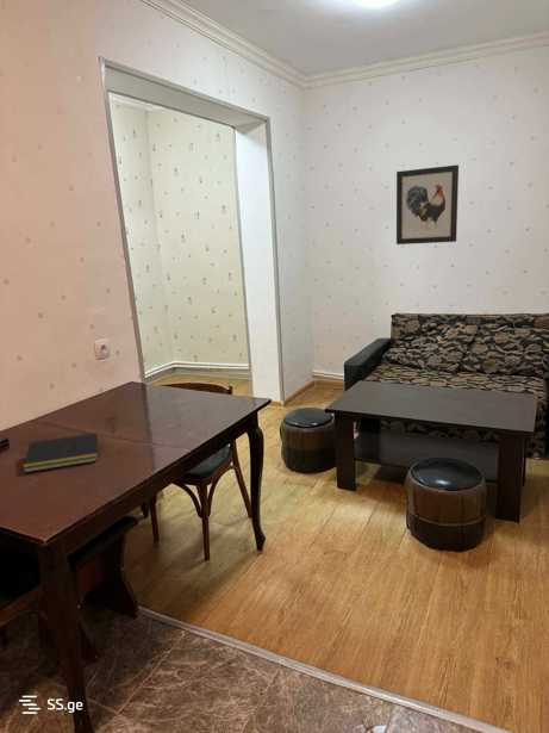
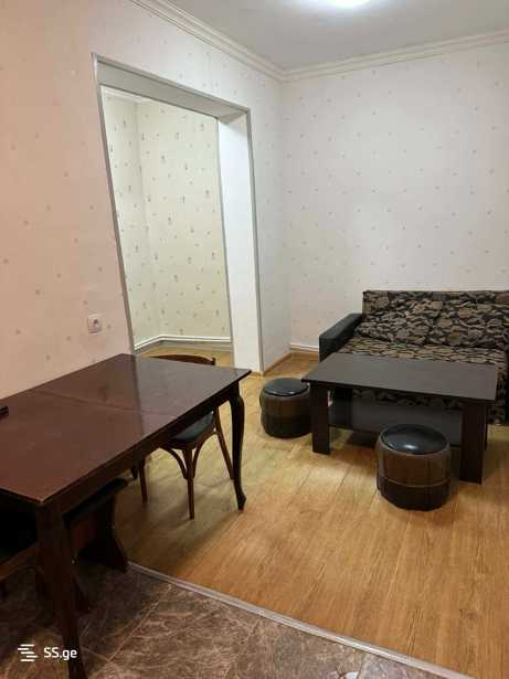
- notepad [21,431,99,473]
- wall art [395,163,460,246]
